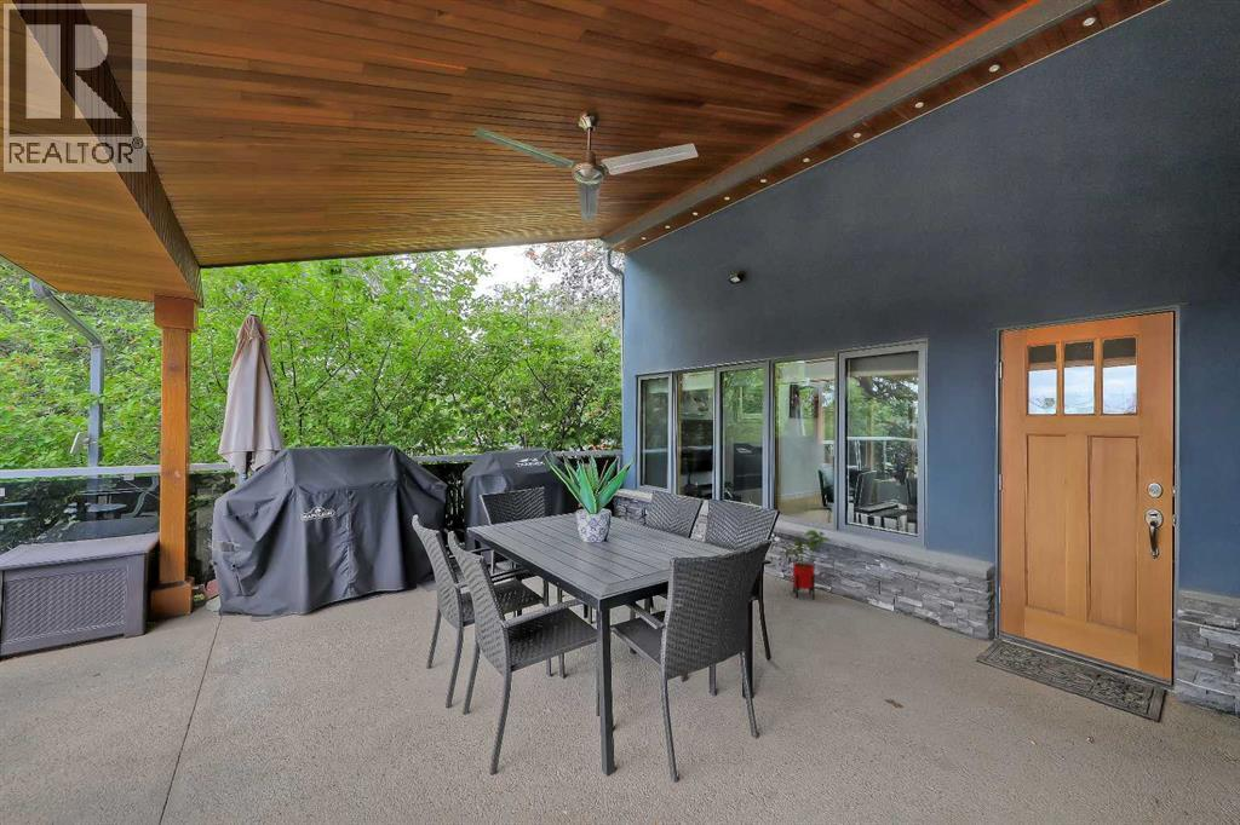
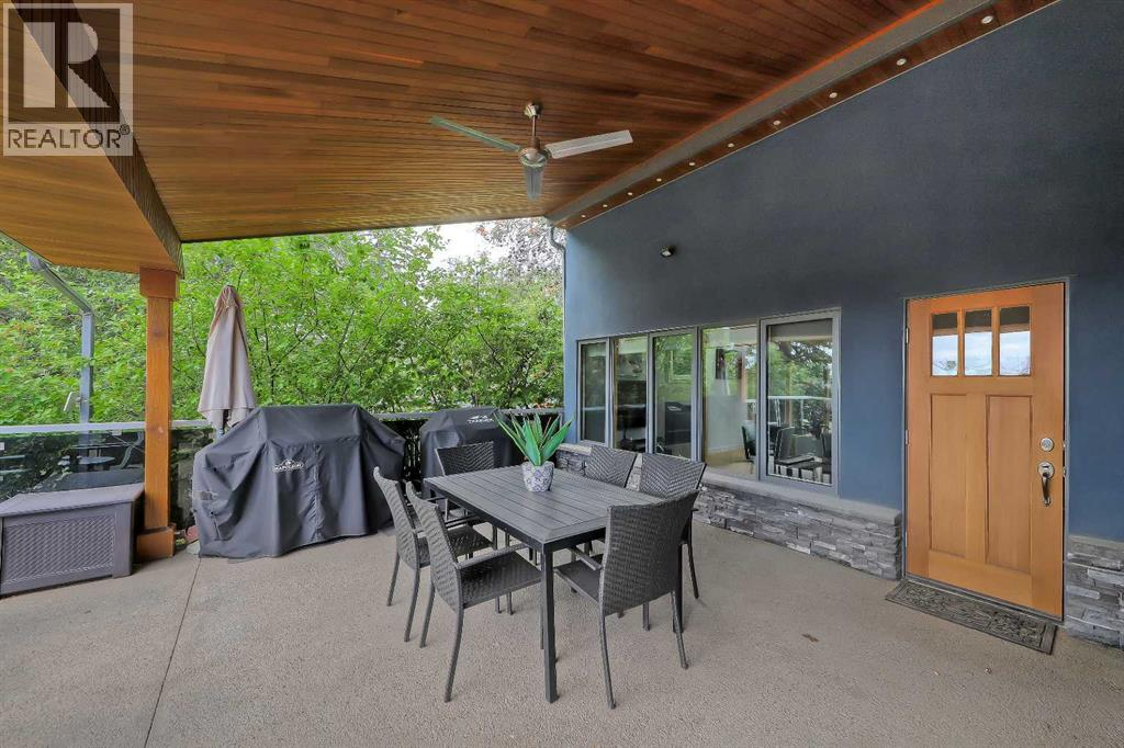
- house plant [783,529,831,600]
